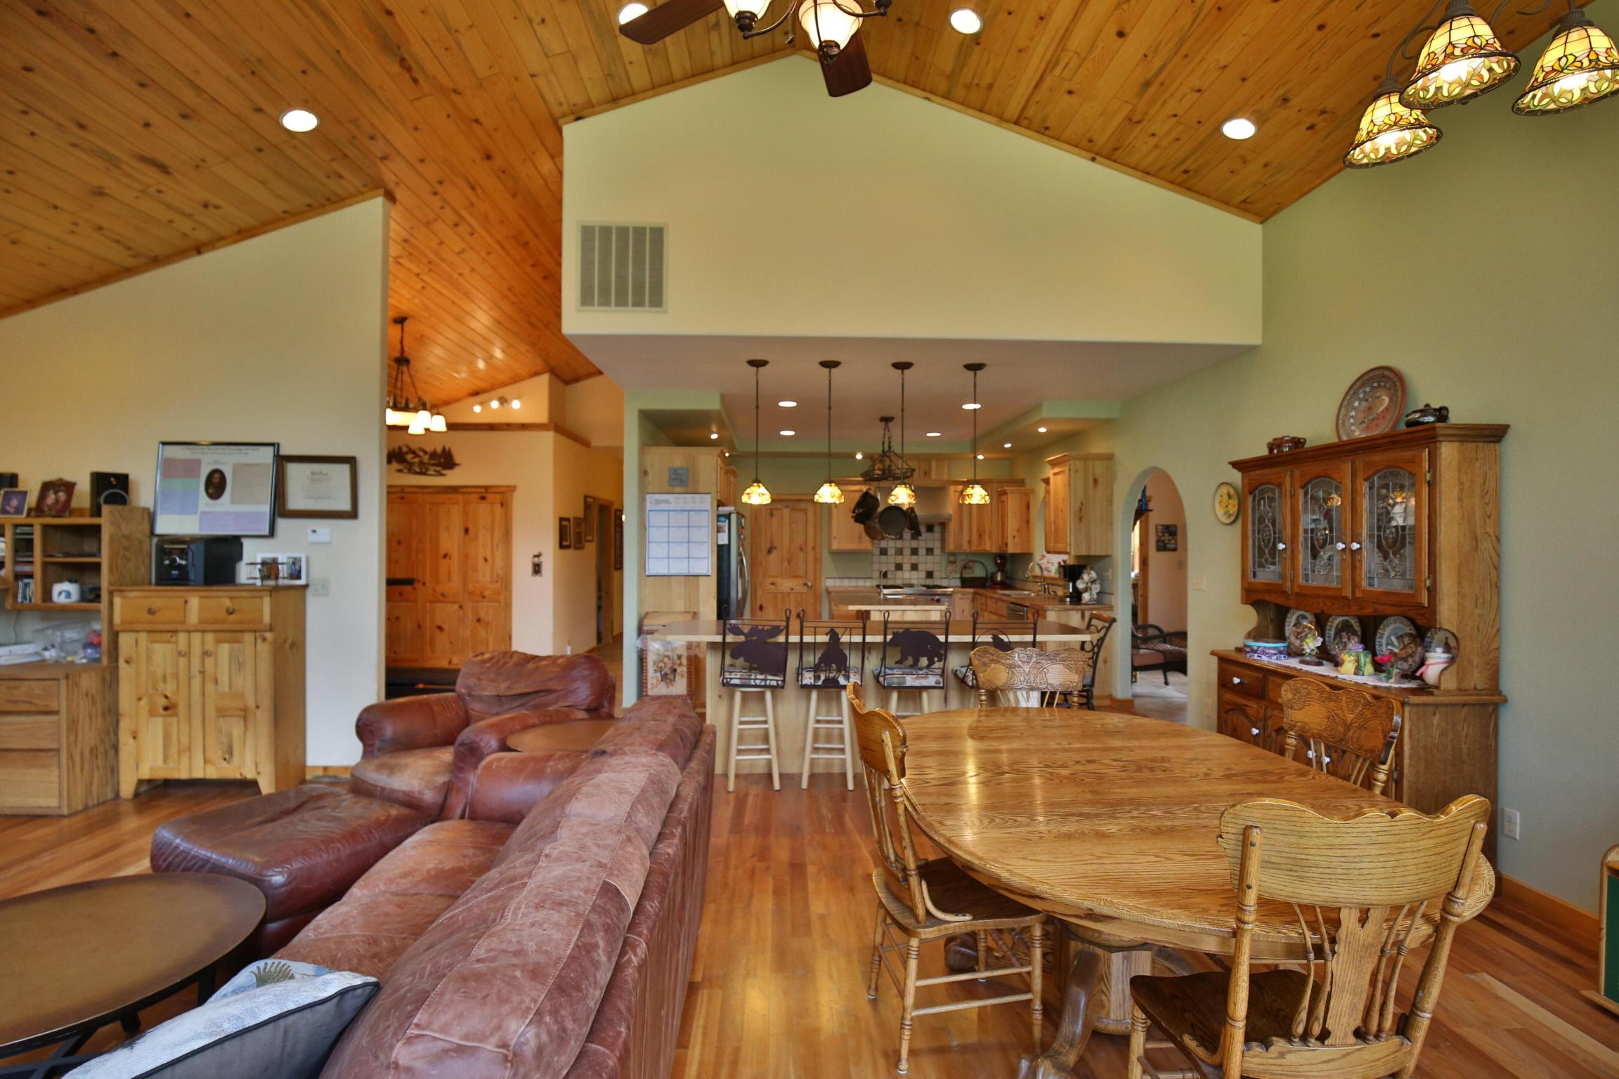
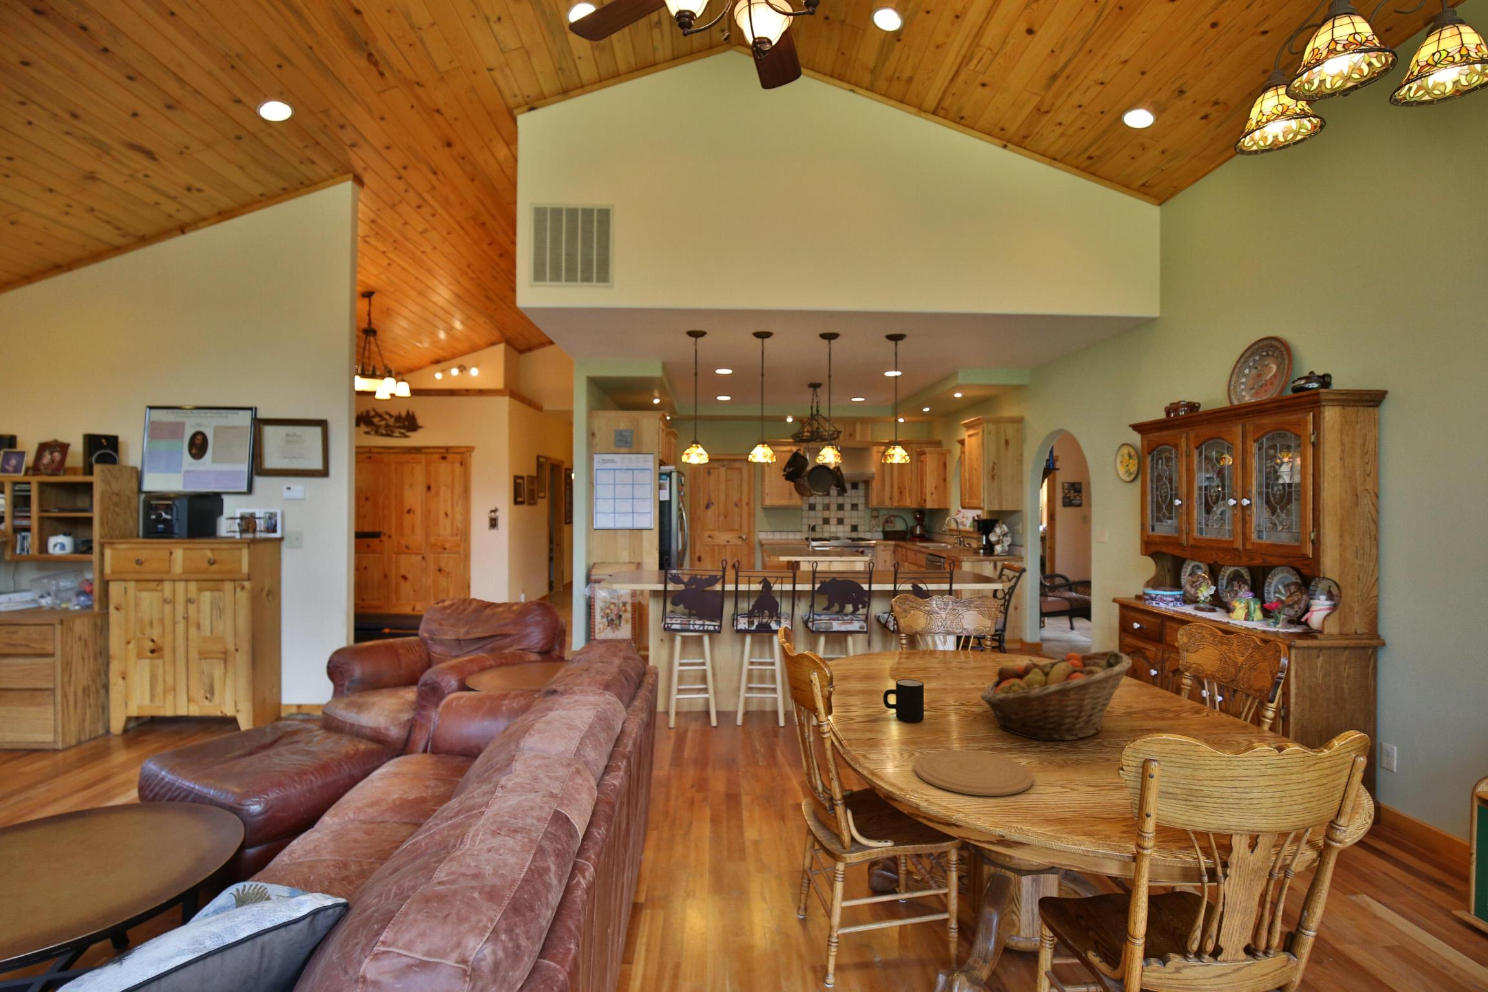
+ fruit basket [979,650,1133,742]
+ plate [913,750,1034,796]
+ mug [882,679,924,723]
